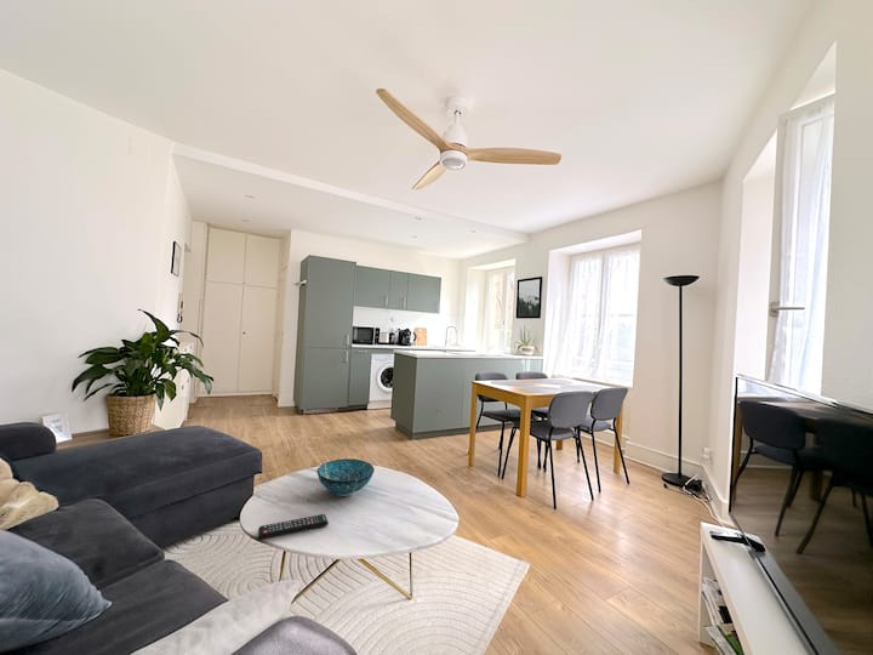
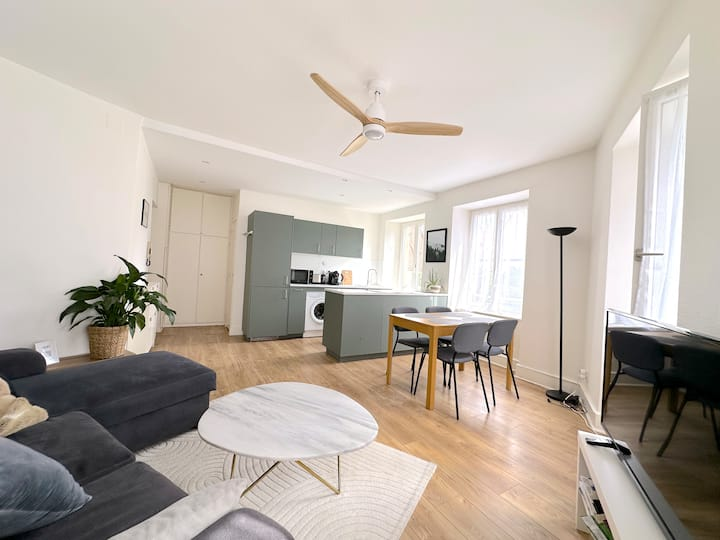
- decorative bowl [316,457,376,497]
- remote control [257,513,330,540]
